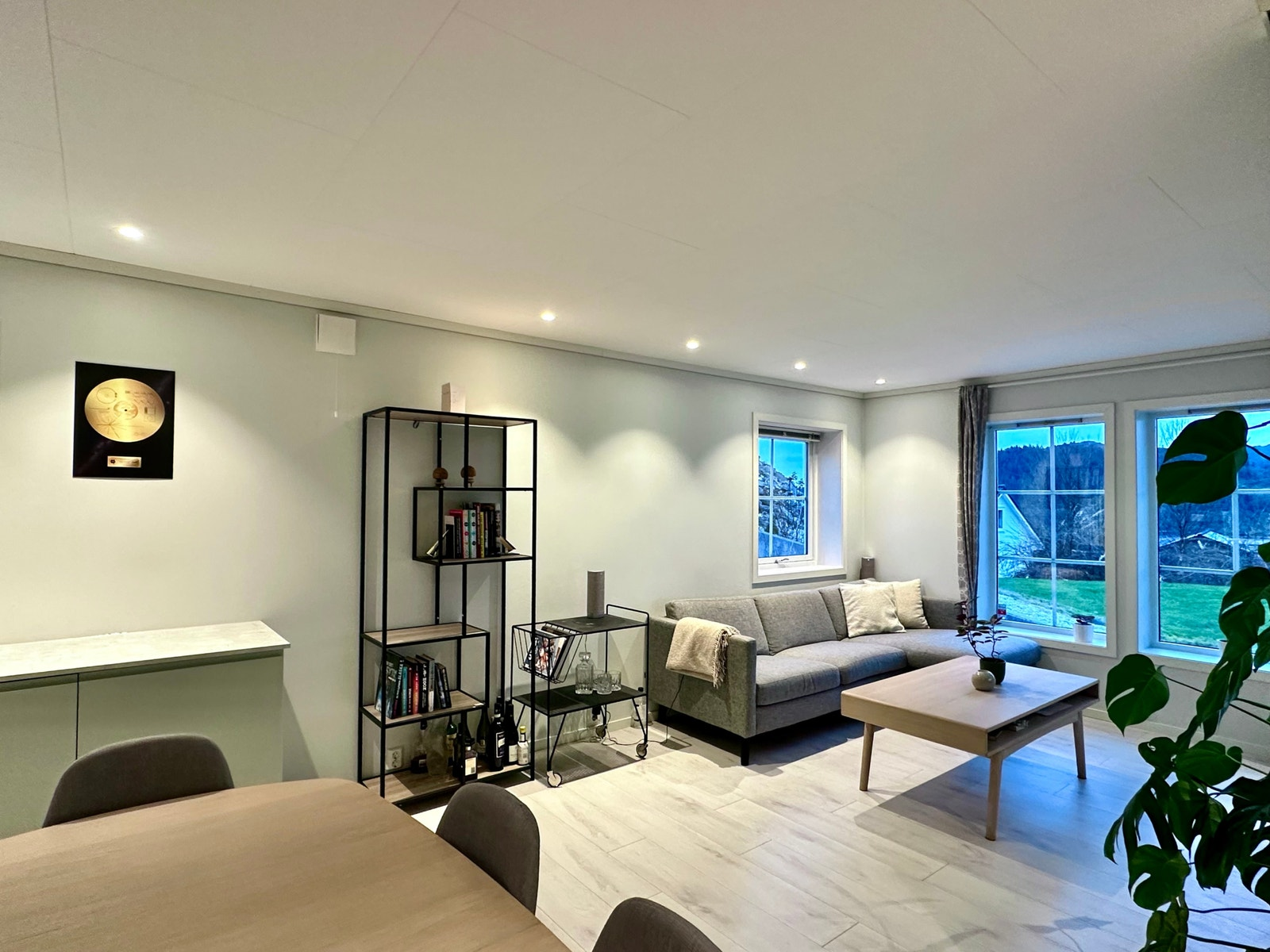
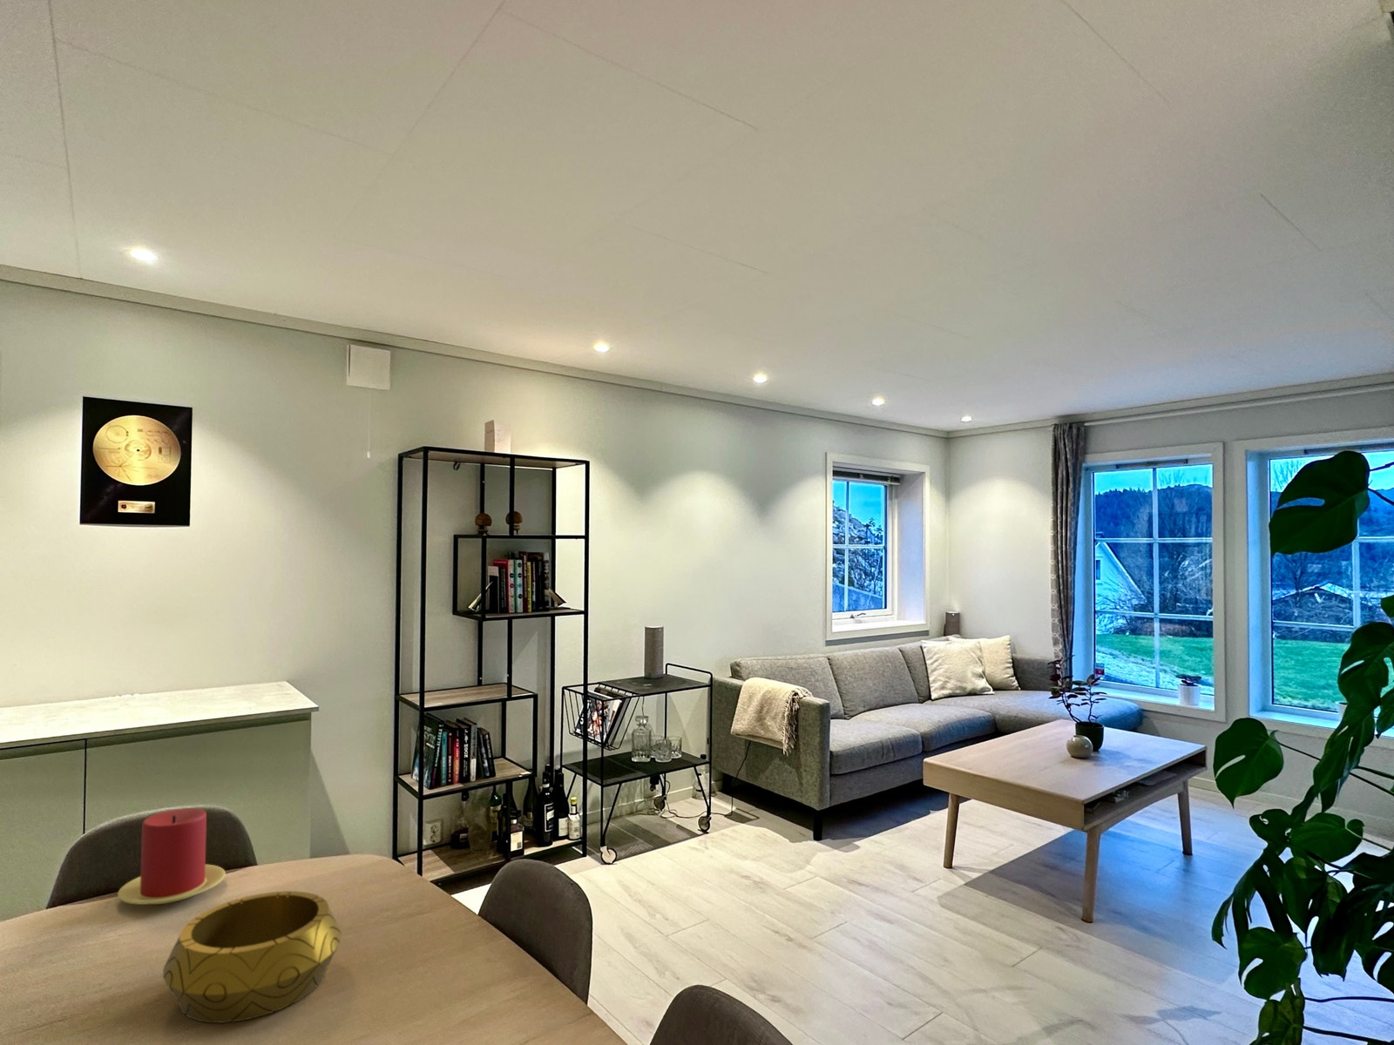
+ candle [116,807,226,906]
+ decorative bowl [162,890,342,1023]
